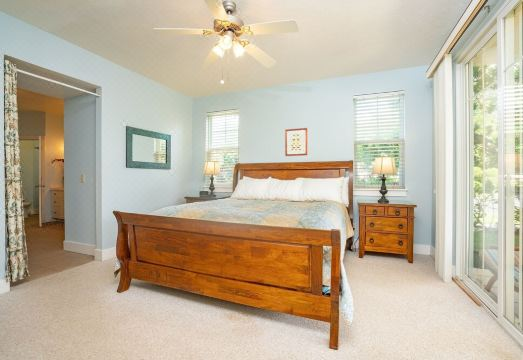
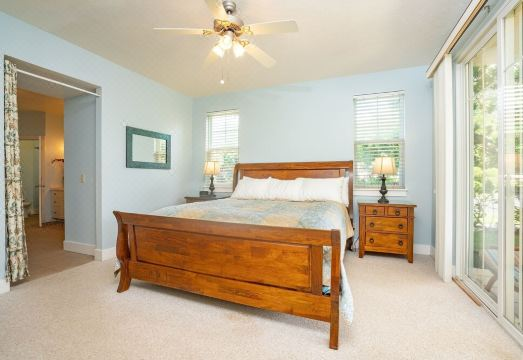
- wall art [284,127,309,157]
